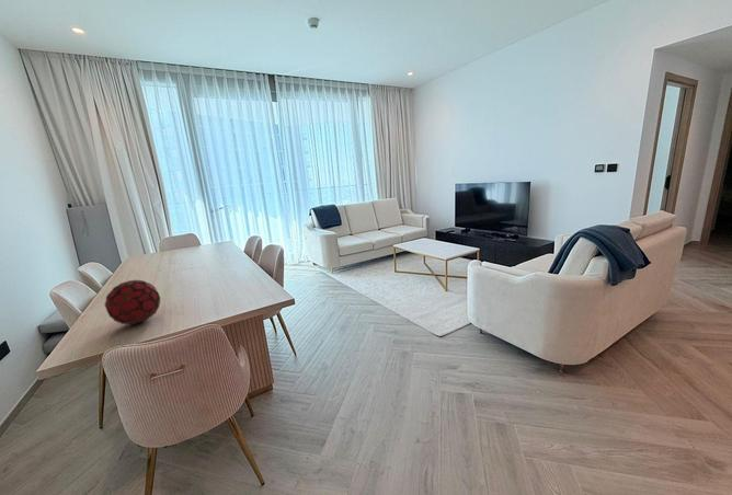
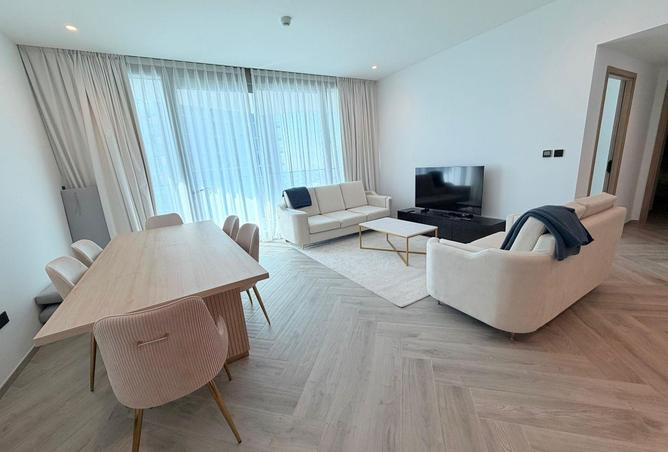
- decorative orb [104,279,161,325]
